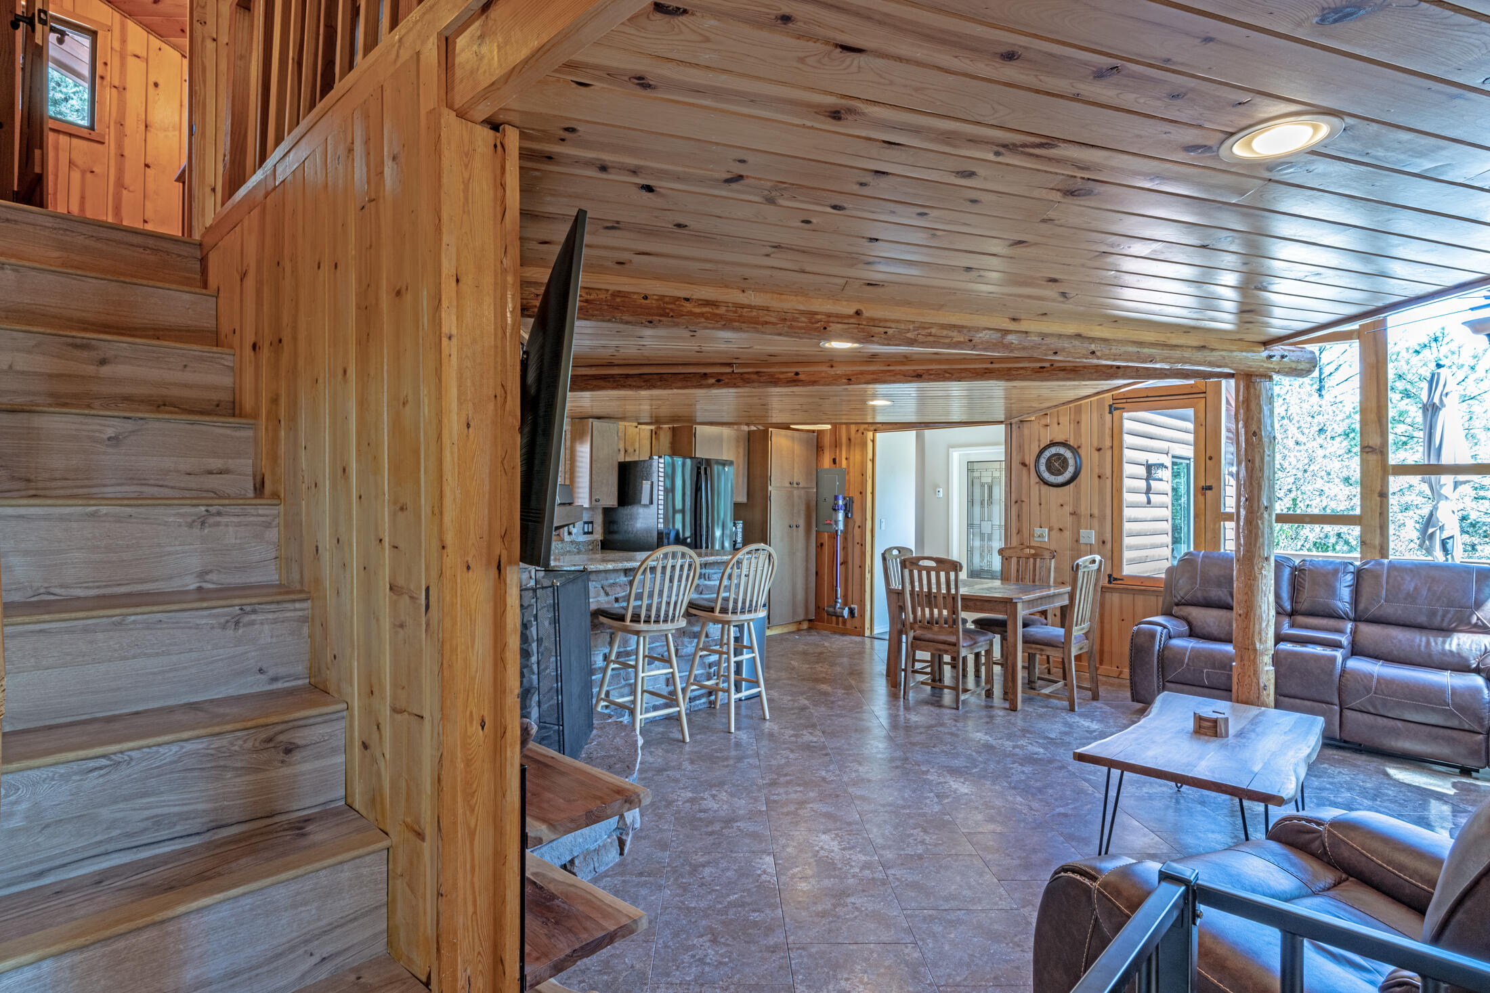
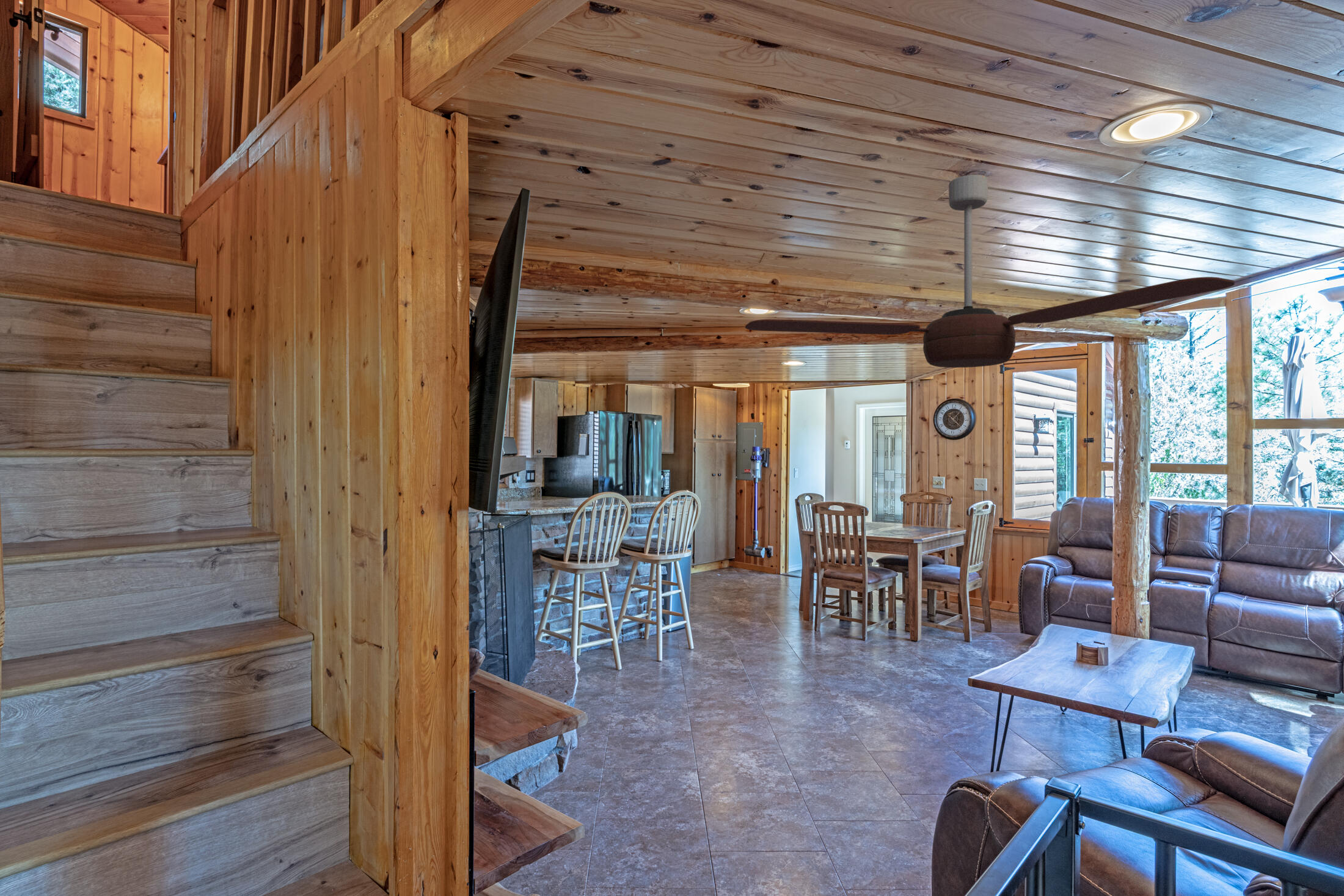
+ ceiling fan [745,174,1235,368]
